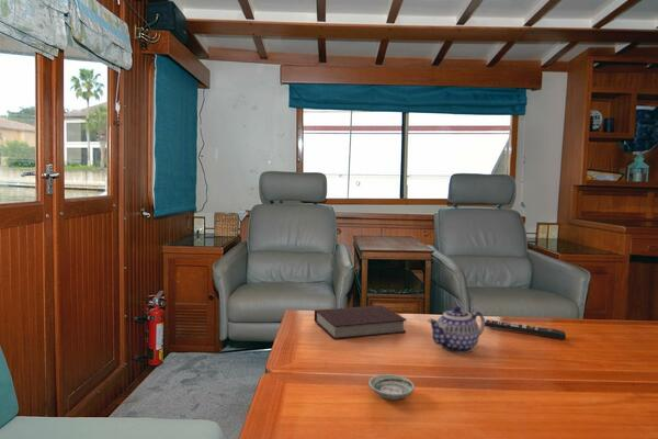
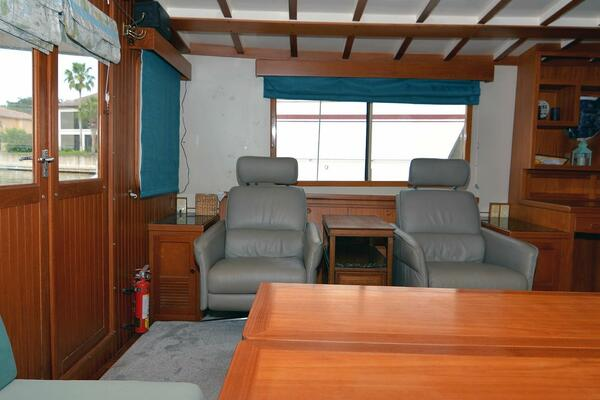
- saucer [367,373,416,401]
- teapot [427,305,486,354]
- book [314,304,407,340]
- remote control [485,318,567,341]
